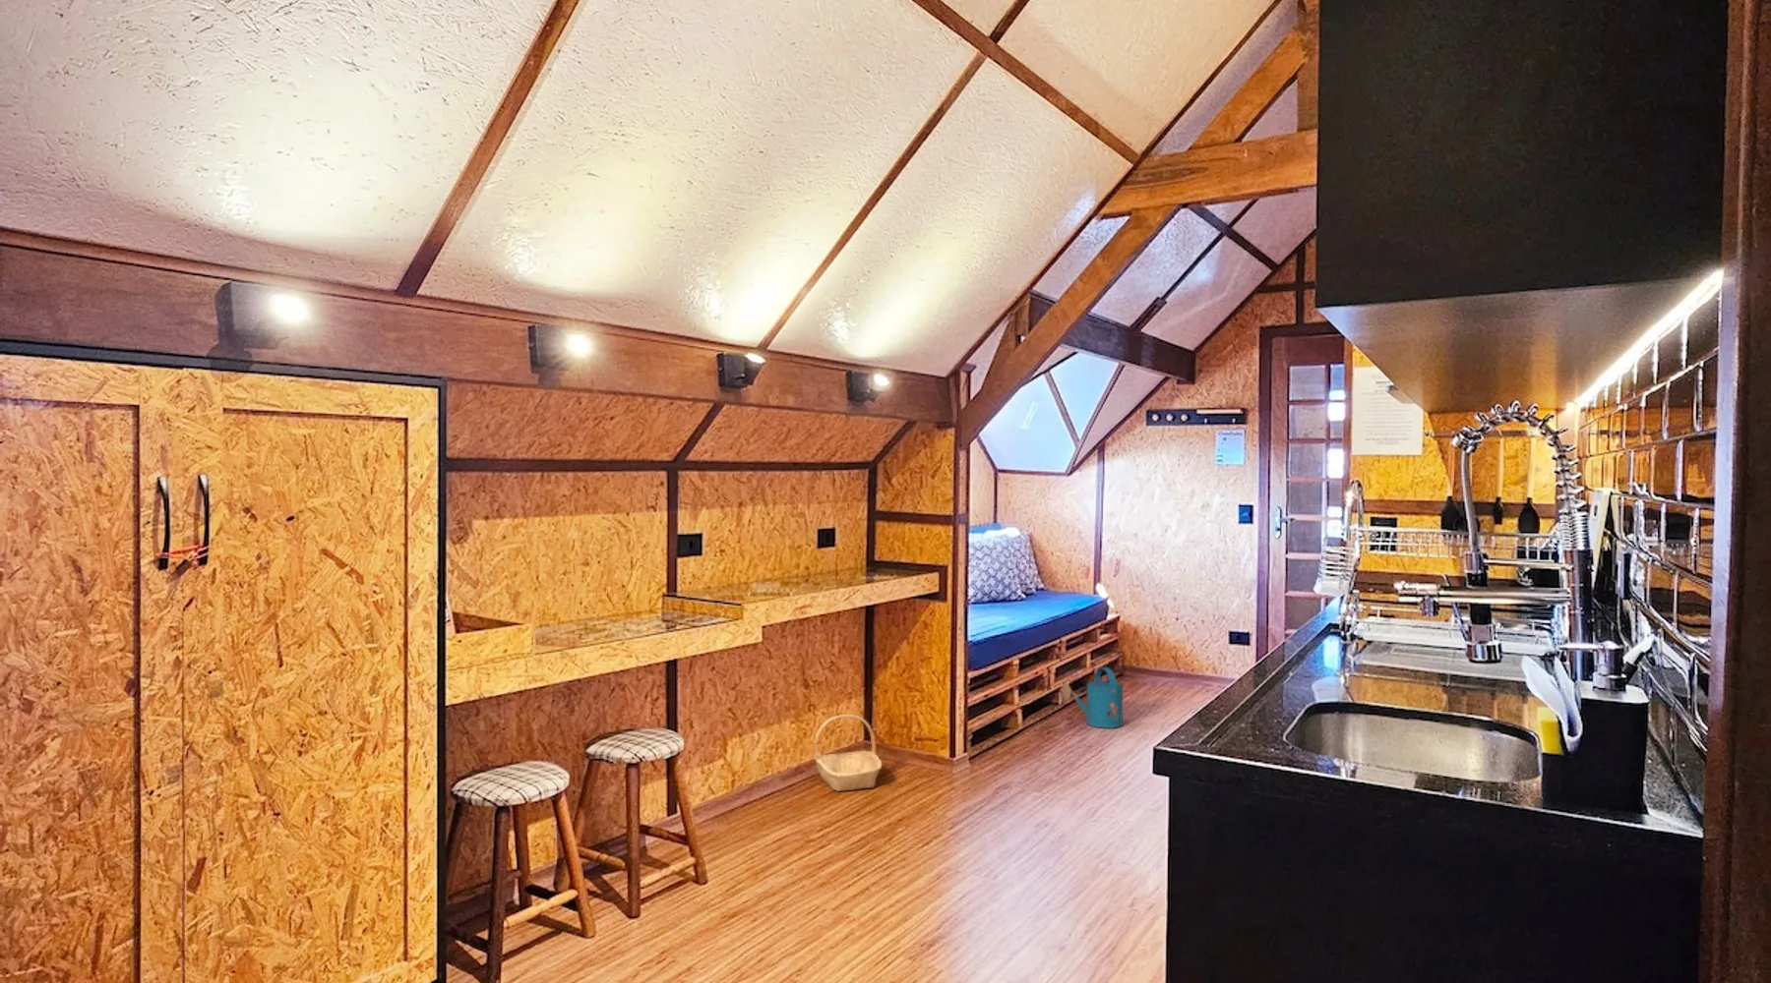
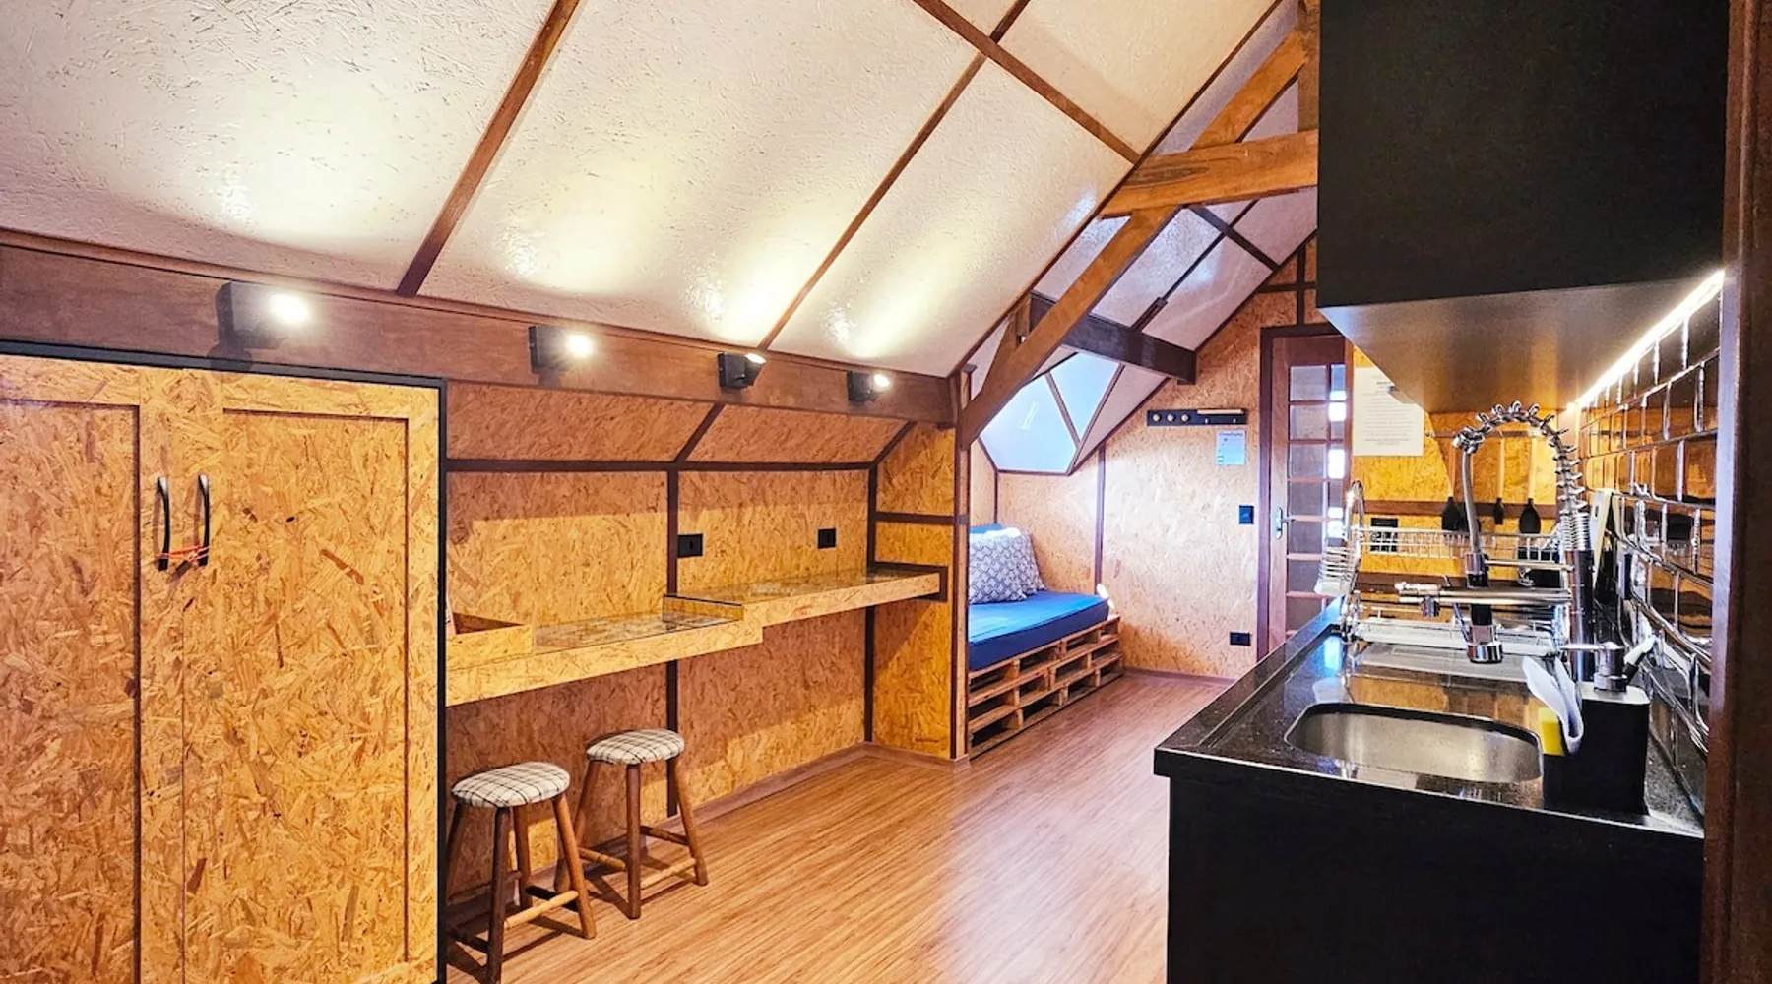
- basket [813,714,883,792]
- watering can [1061,667,1124,730]
